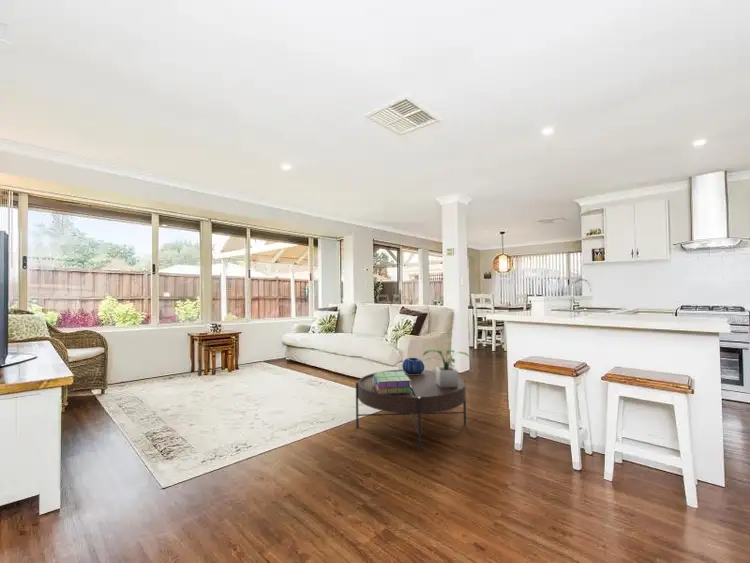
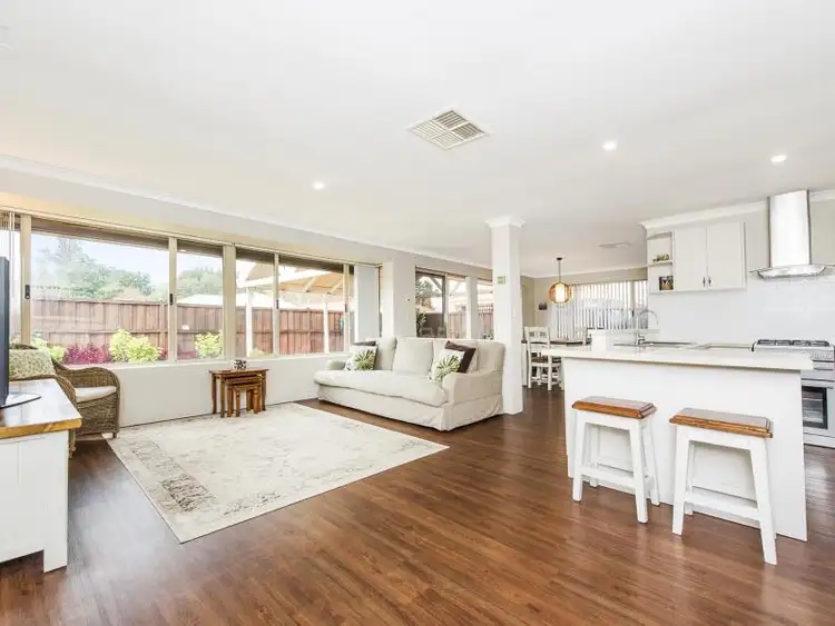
- stack of books [373,371,413,394]
- coffee table [355,369,467,451]
- decorative bowl [401,357,425,374]
- potted plant [422,348,470,388]
